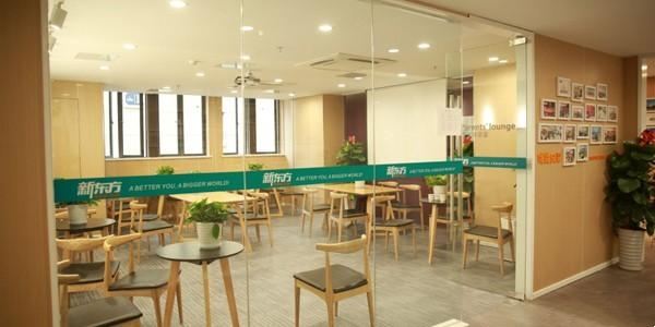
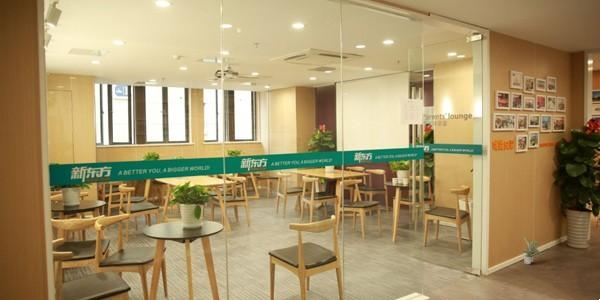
+ potted plant [521,237,541,265]
